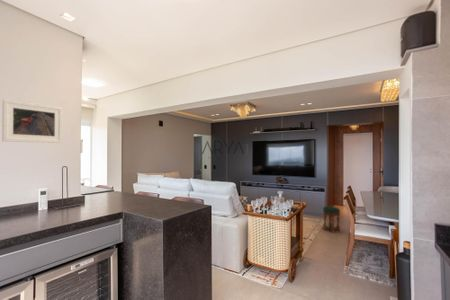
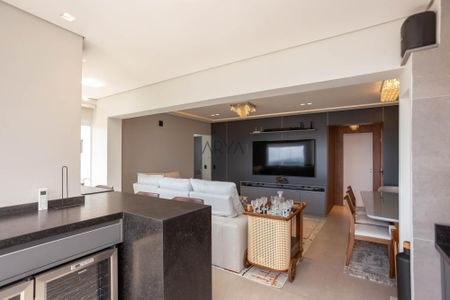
- stool [322,205,341,234]
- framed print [1,98,64,144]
